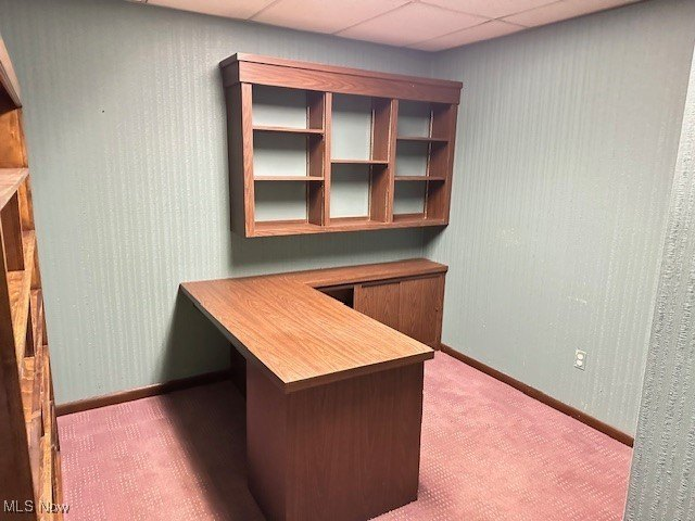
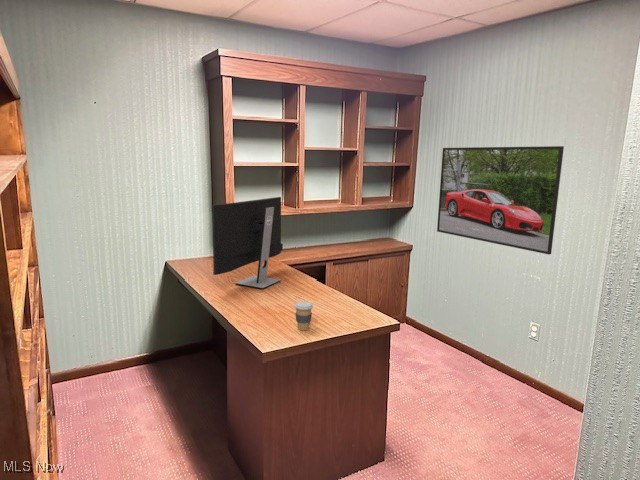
+ coffee cup [293,300,314,331]
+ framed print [436,145,565,255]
+ computer monitor [211,196,284,290]
